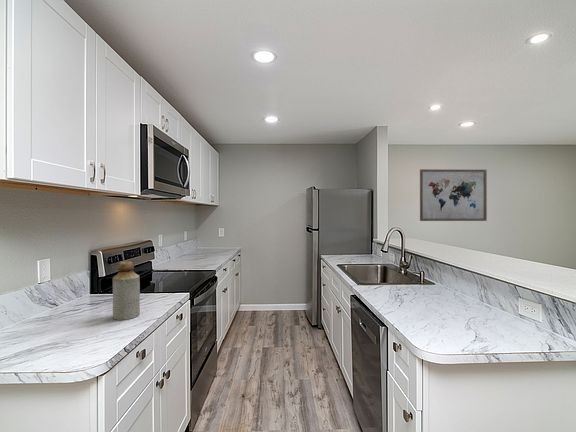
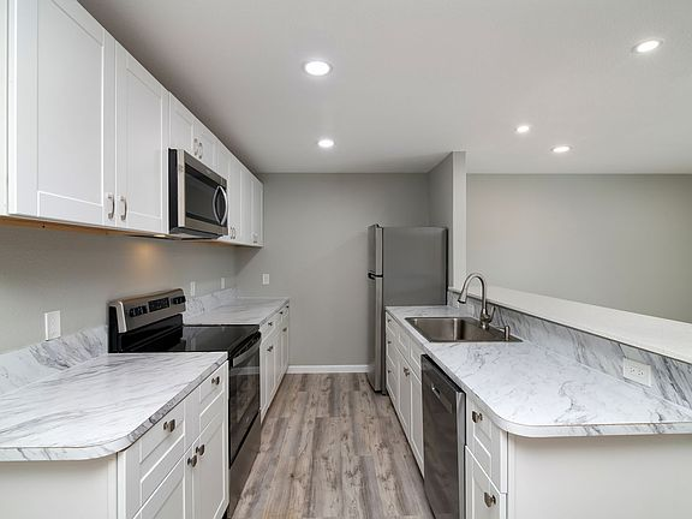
- wall art [419,168,488,222]
- bottle [112,261,141,321]
